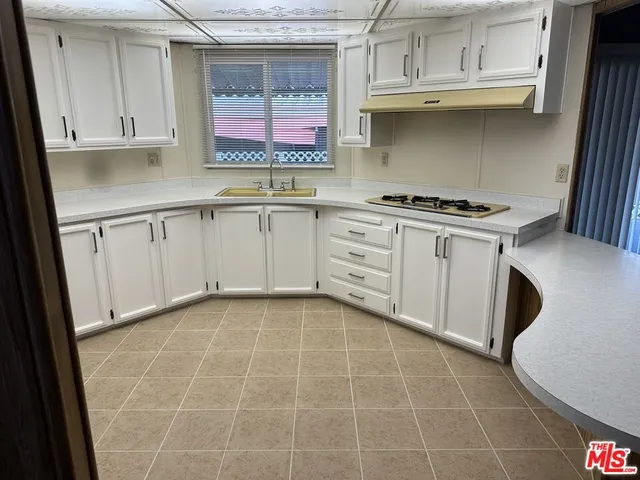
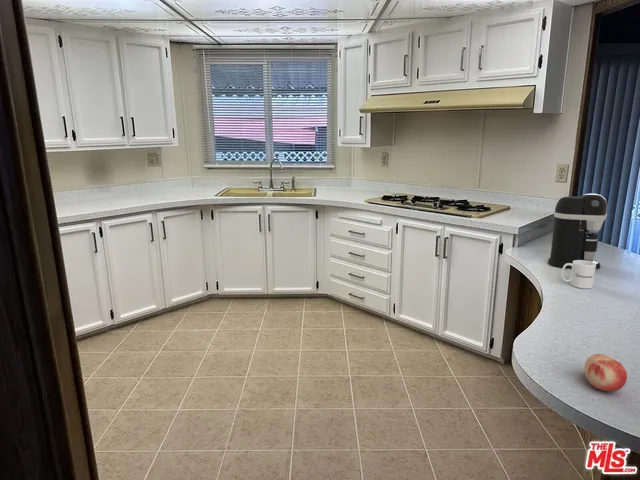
+ mug [561,260,596,290]
+ coffee maker [547,193,608,270]
+ fruit [583,353,628,392]
